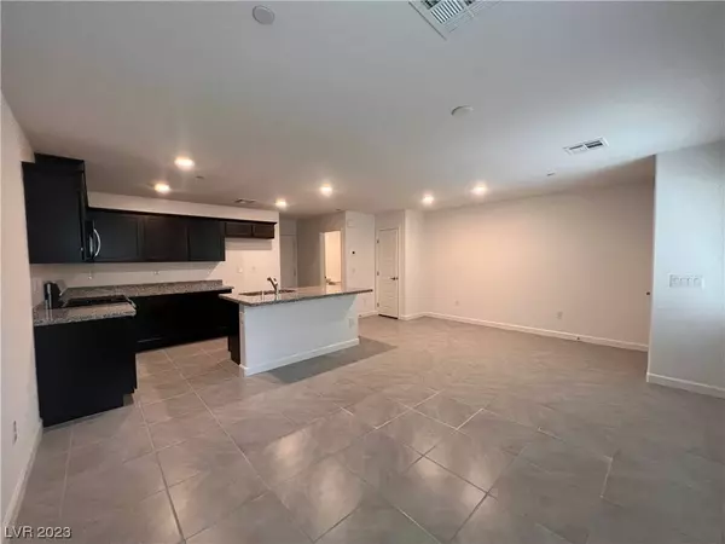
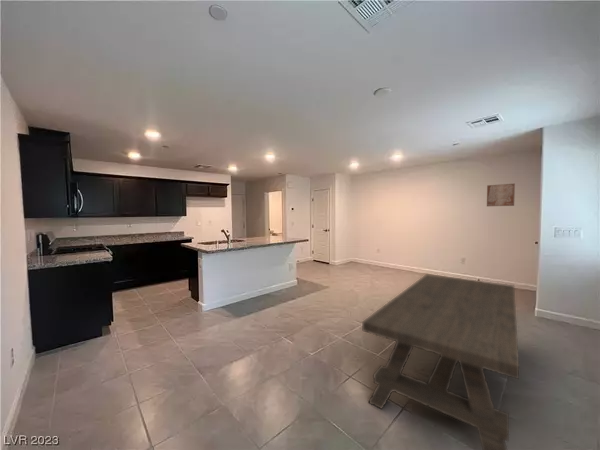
+ wall art [486,182,516,207]
+ dining table [361,273,520,450]
